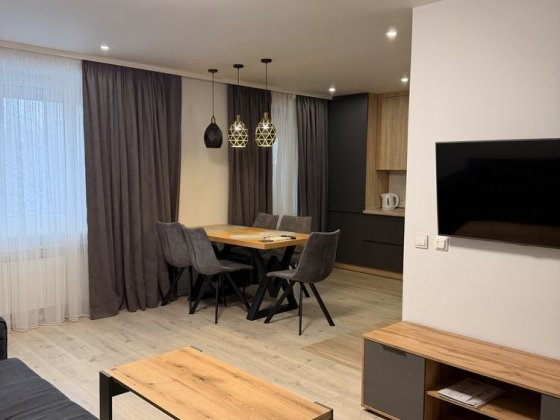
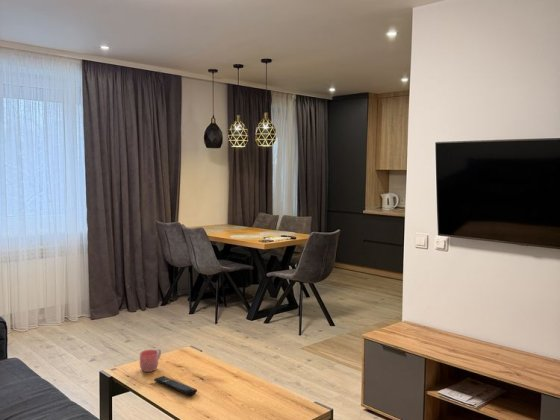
+ remote control [153,375,198,396]
+ mug [139,348,162,373]
